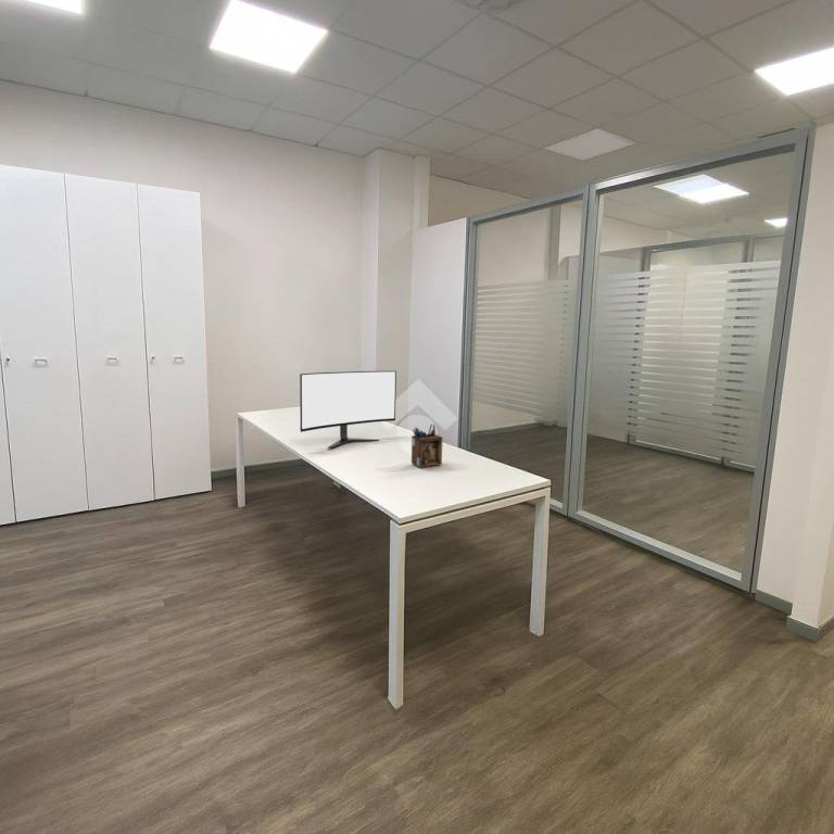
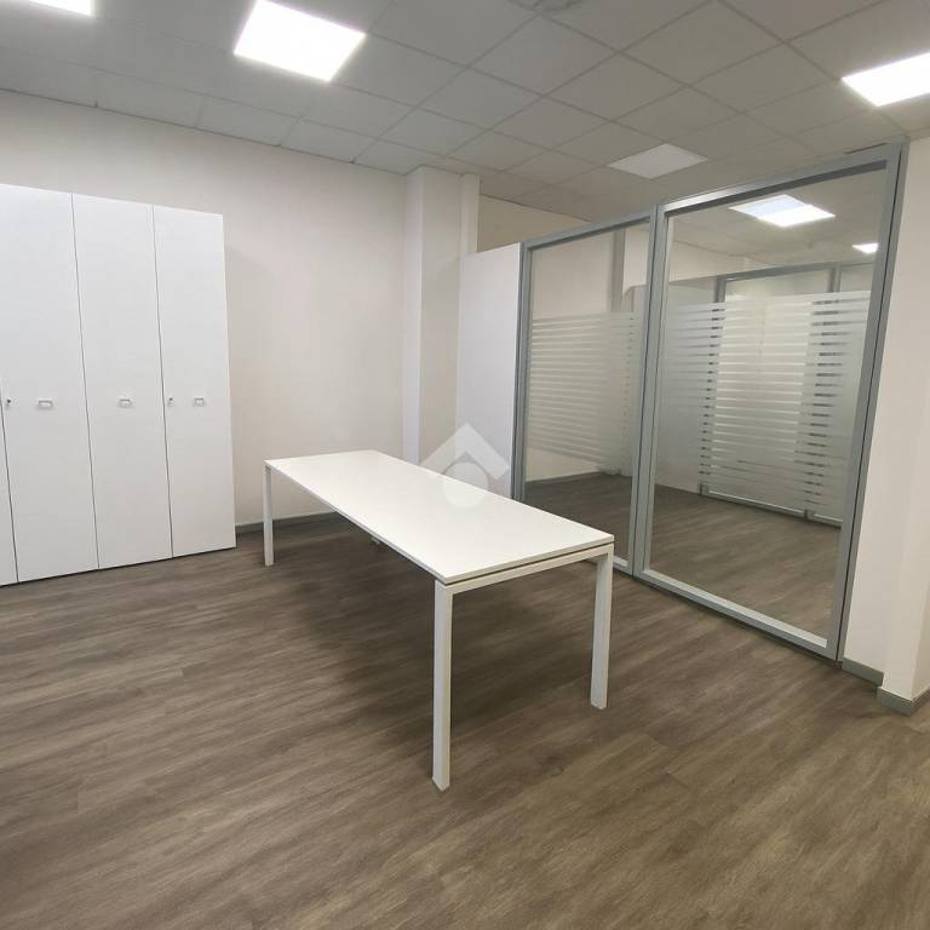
- monitor [299,370,397,450]
- desk organizer [410,424,444,468]
